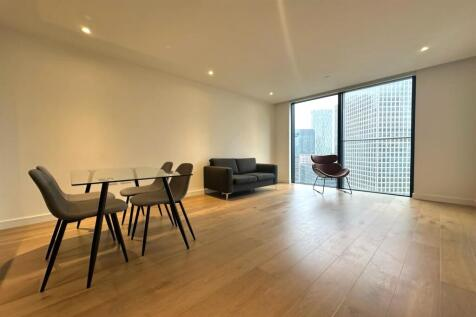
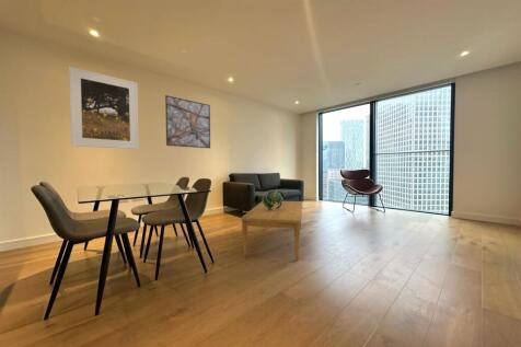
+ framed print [68,66,140,150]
+ decorative globe [262,189,285,210]
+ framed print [164,94,211,149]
+ coffee table [240,199,303,262]
